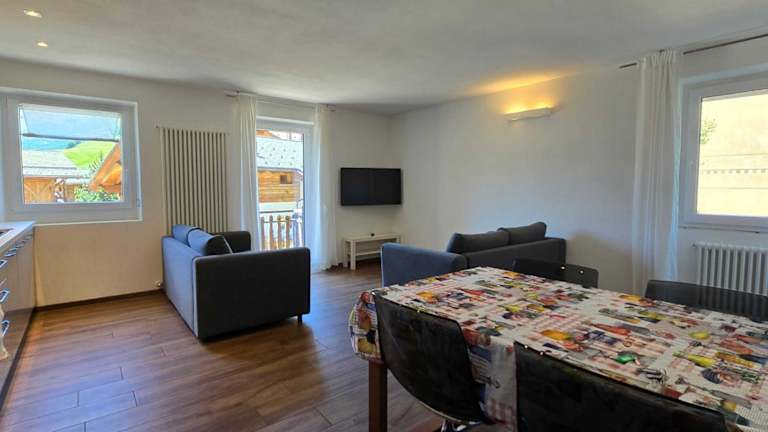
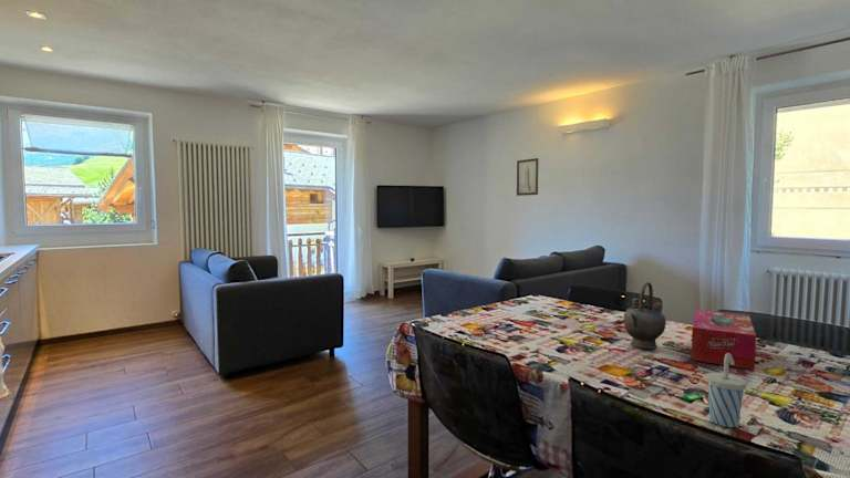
+ teapot [621,281,667,350]
+ cup [704,353,748,428]
+ wall art [516,157,539,197]
+ tissue box [691,309,757,371]
